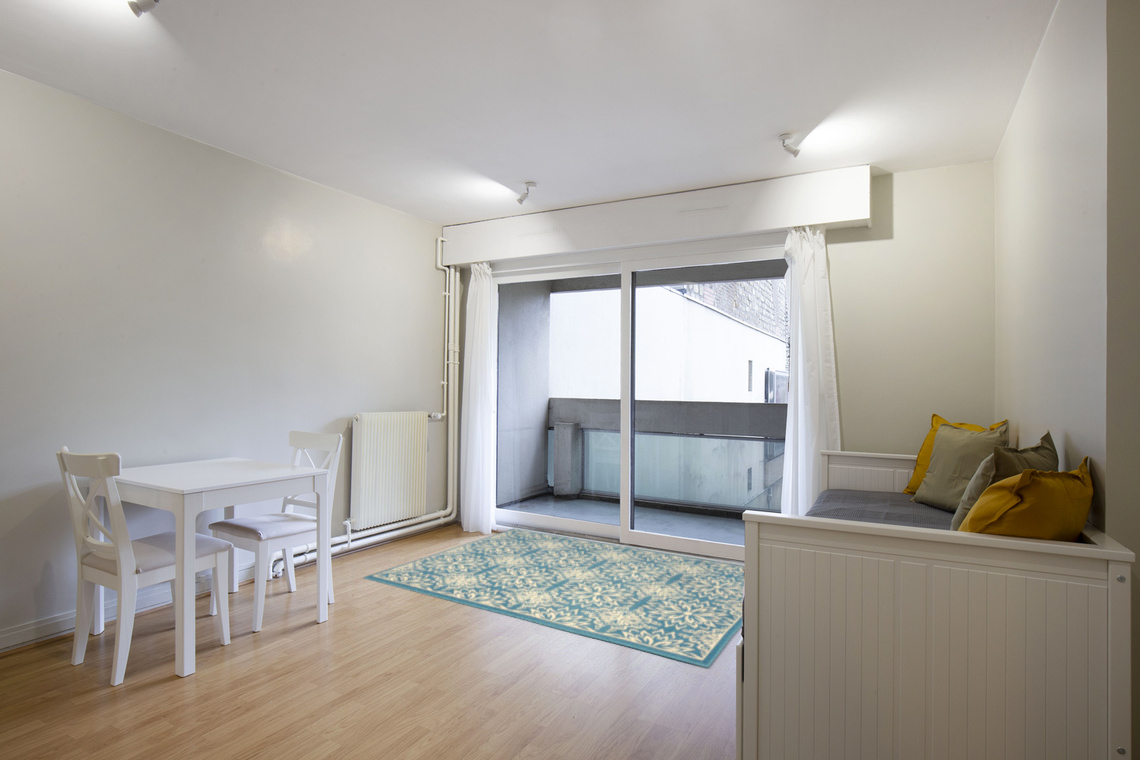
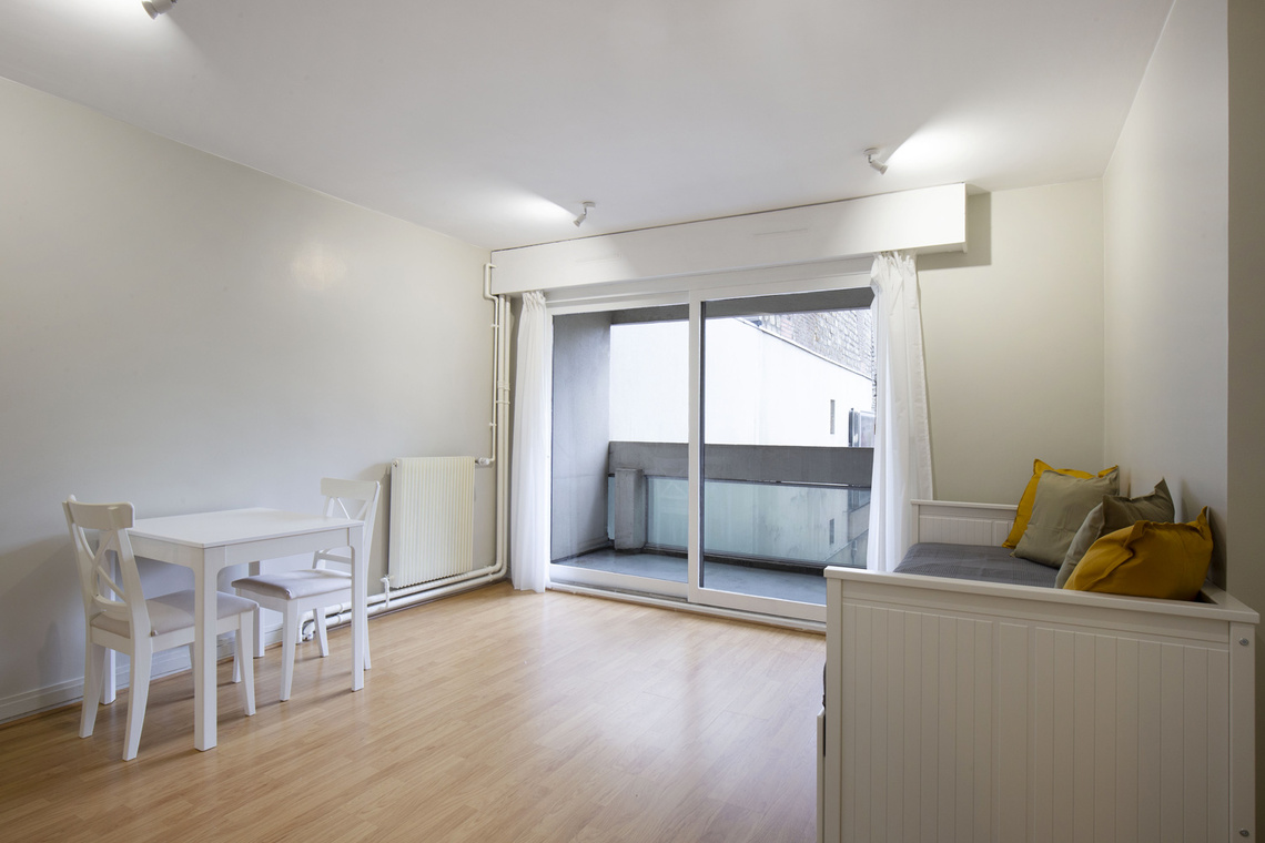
- rug [362,527,745,669]
